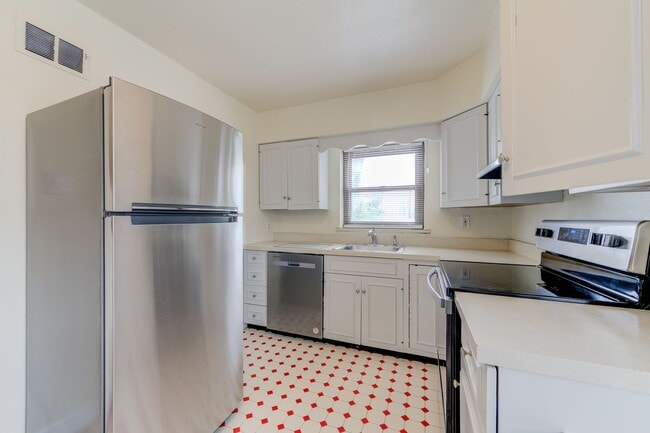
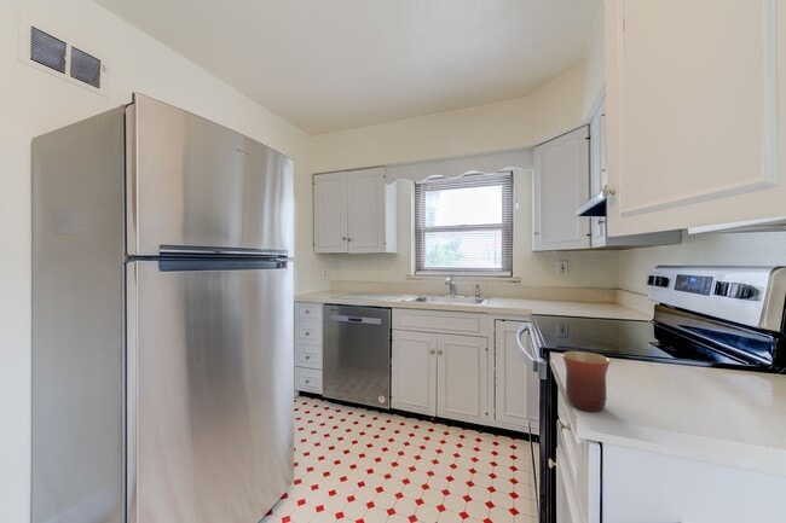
+ mug [561,350,612,412]
